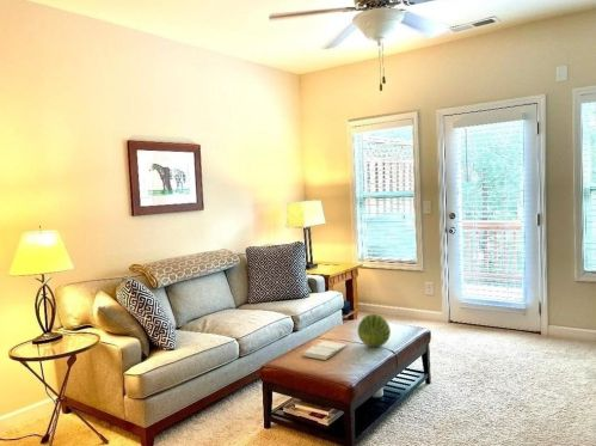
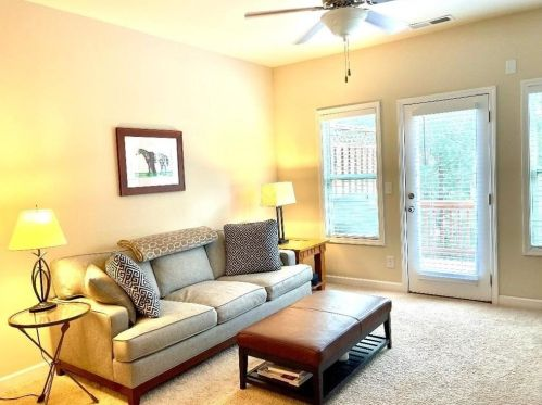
- book [301,340,349,361]
- fruit [356,313,392,348]
